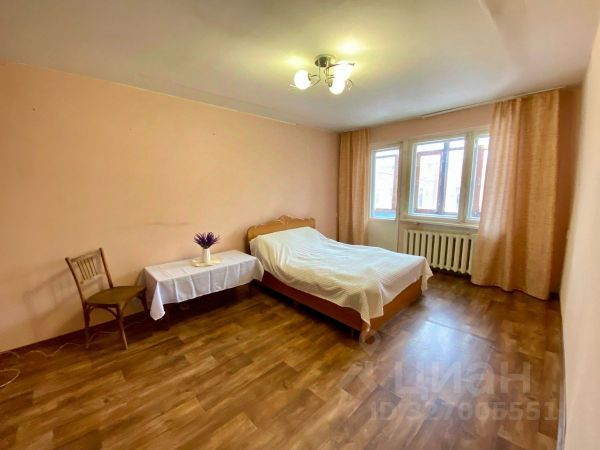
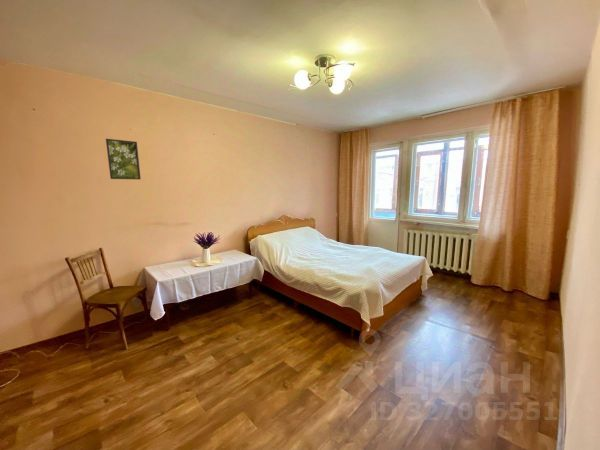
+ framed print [105,138,142,180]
